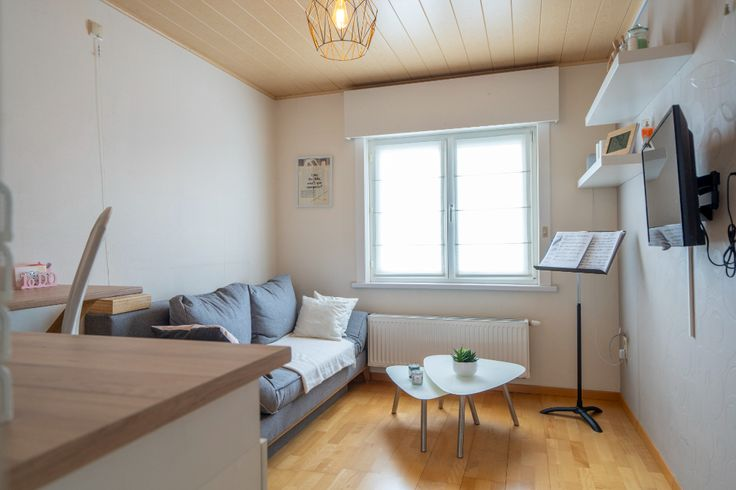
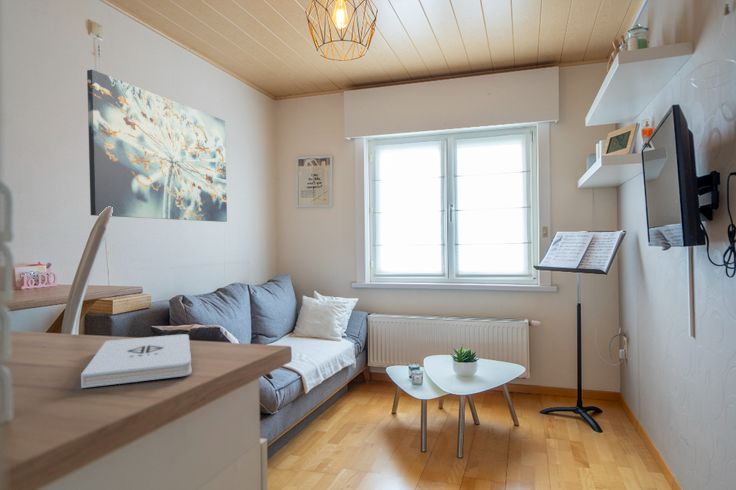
+ wall art [86,69,228,223]
+ notepad [80,333,193,389]
